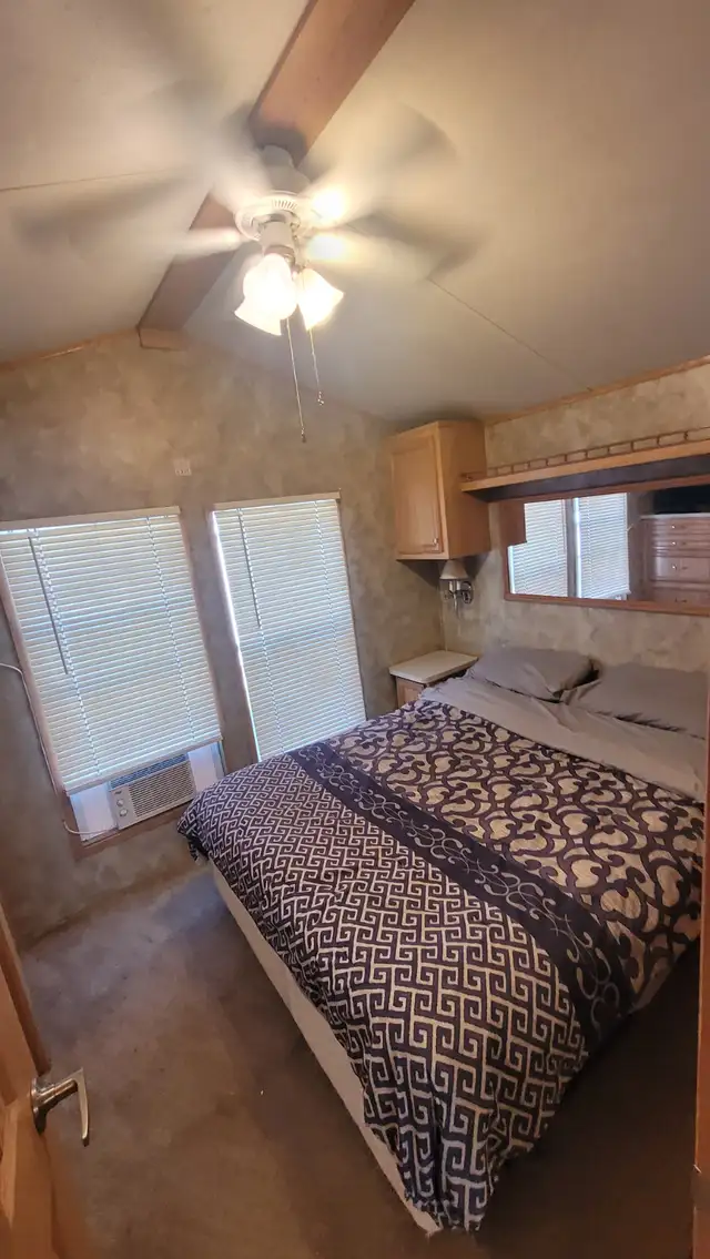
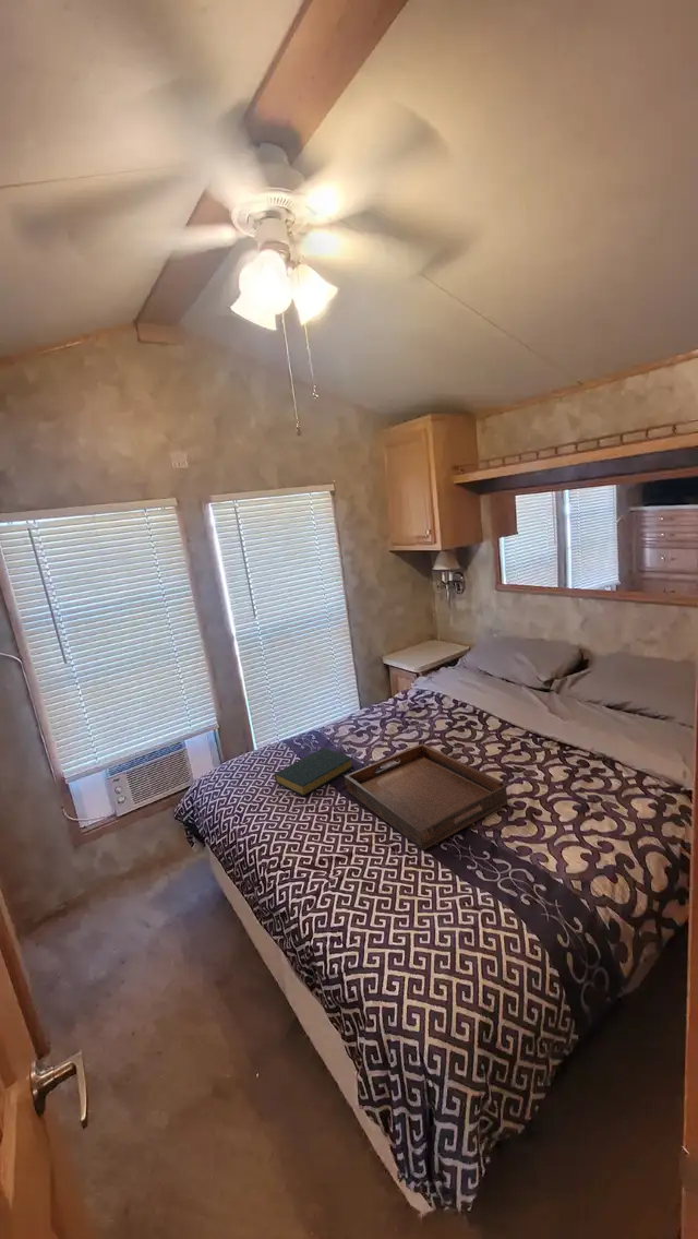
+ hardback book [274,747,354,797]
+ serving tray [344,742,508,851]
